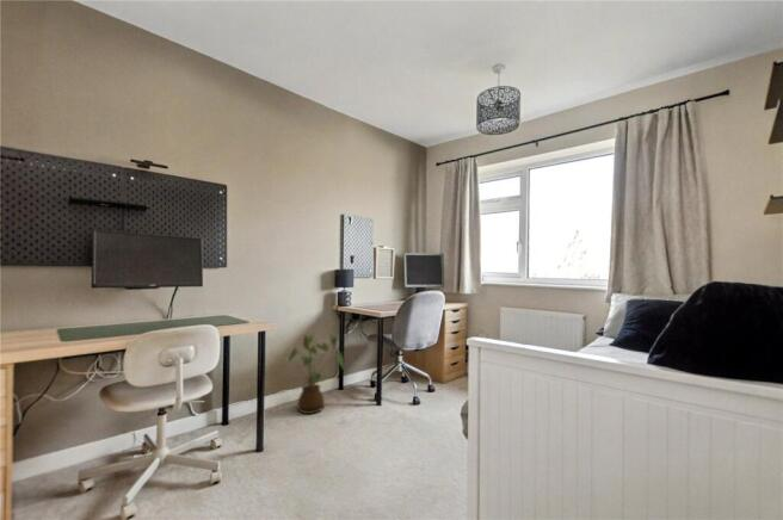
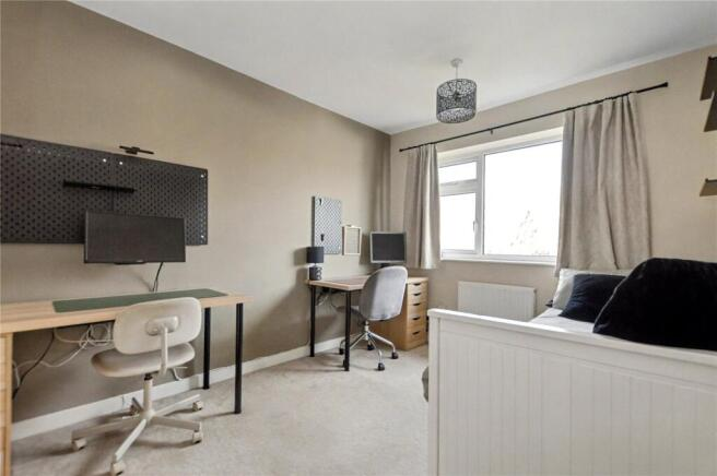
- house plant [286,334,345,415]
